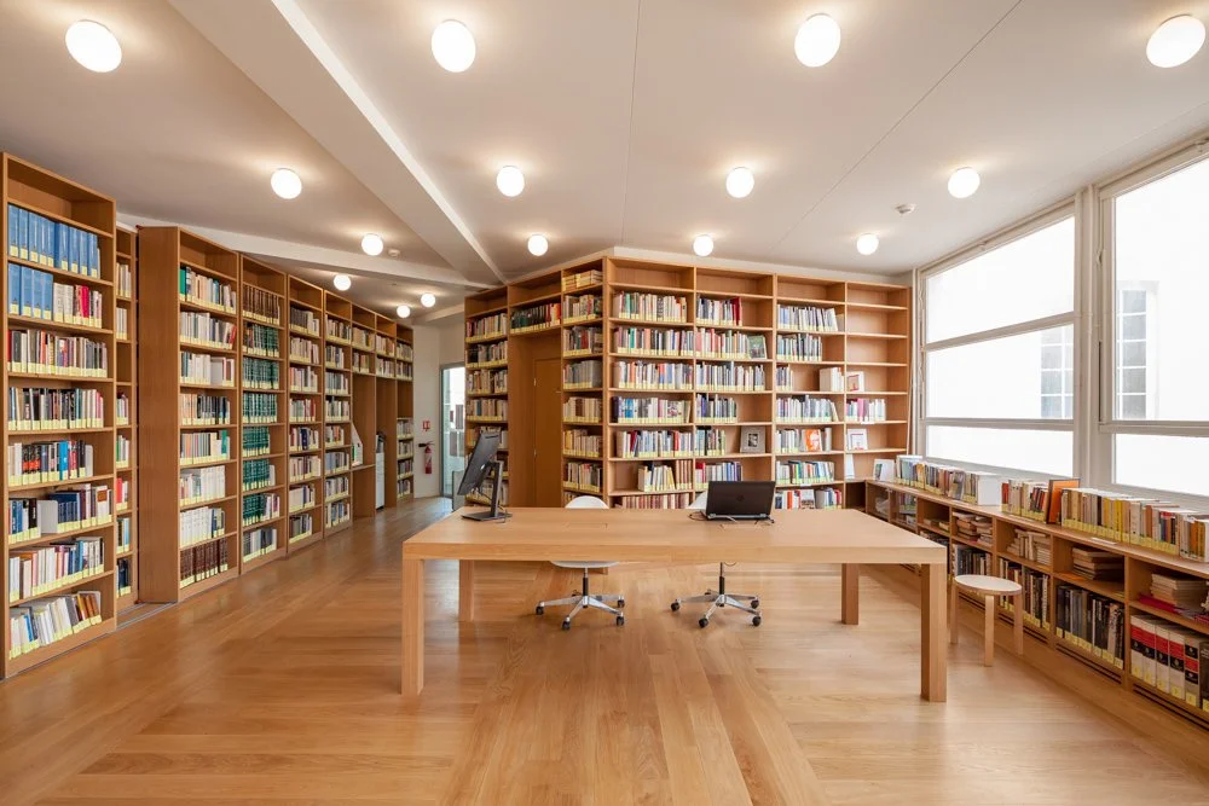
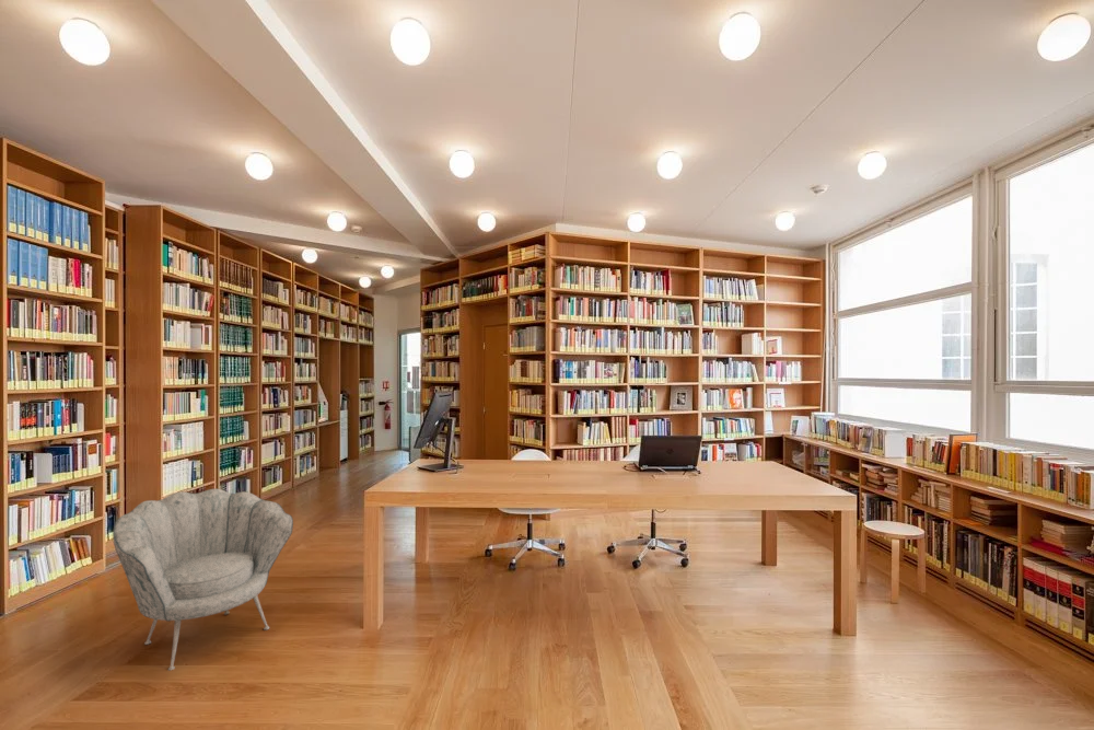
+ armchair [112,488,294,672]
